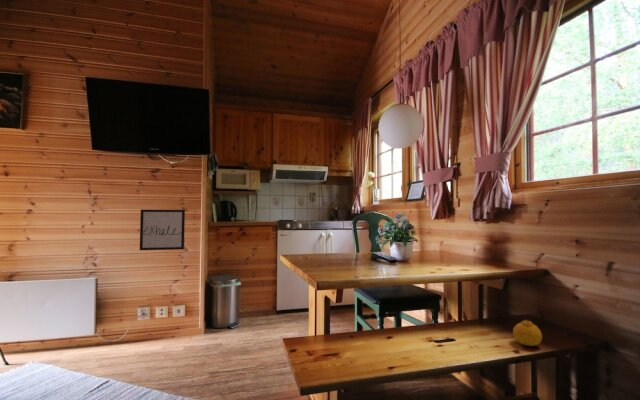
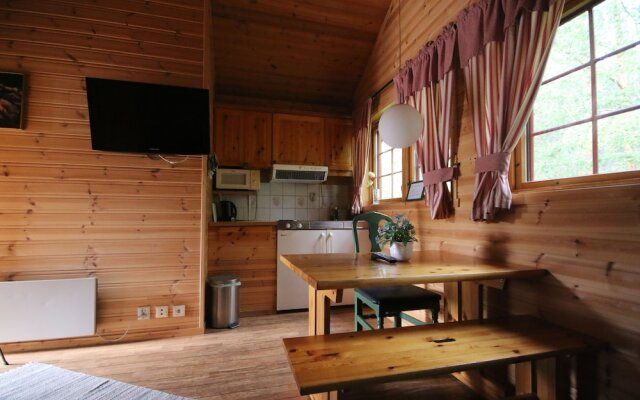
- fruit [512,319,543,347]
- wall art [139,209,186,251]
